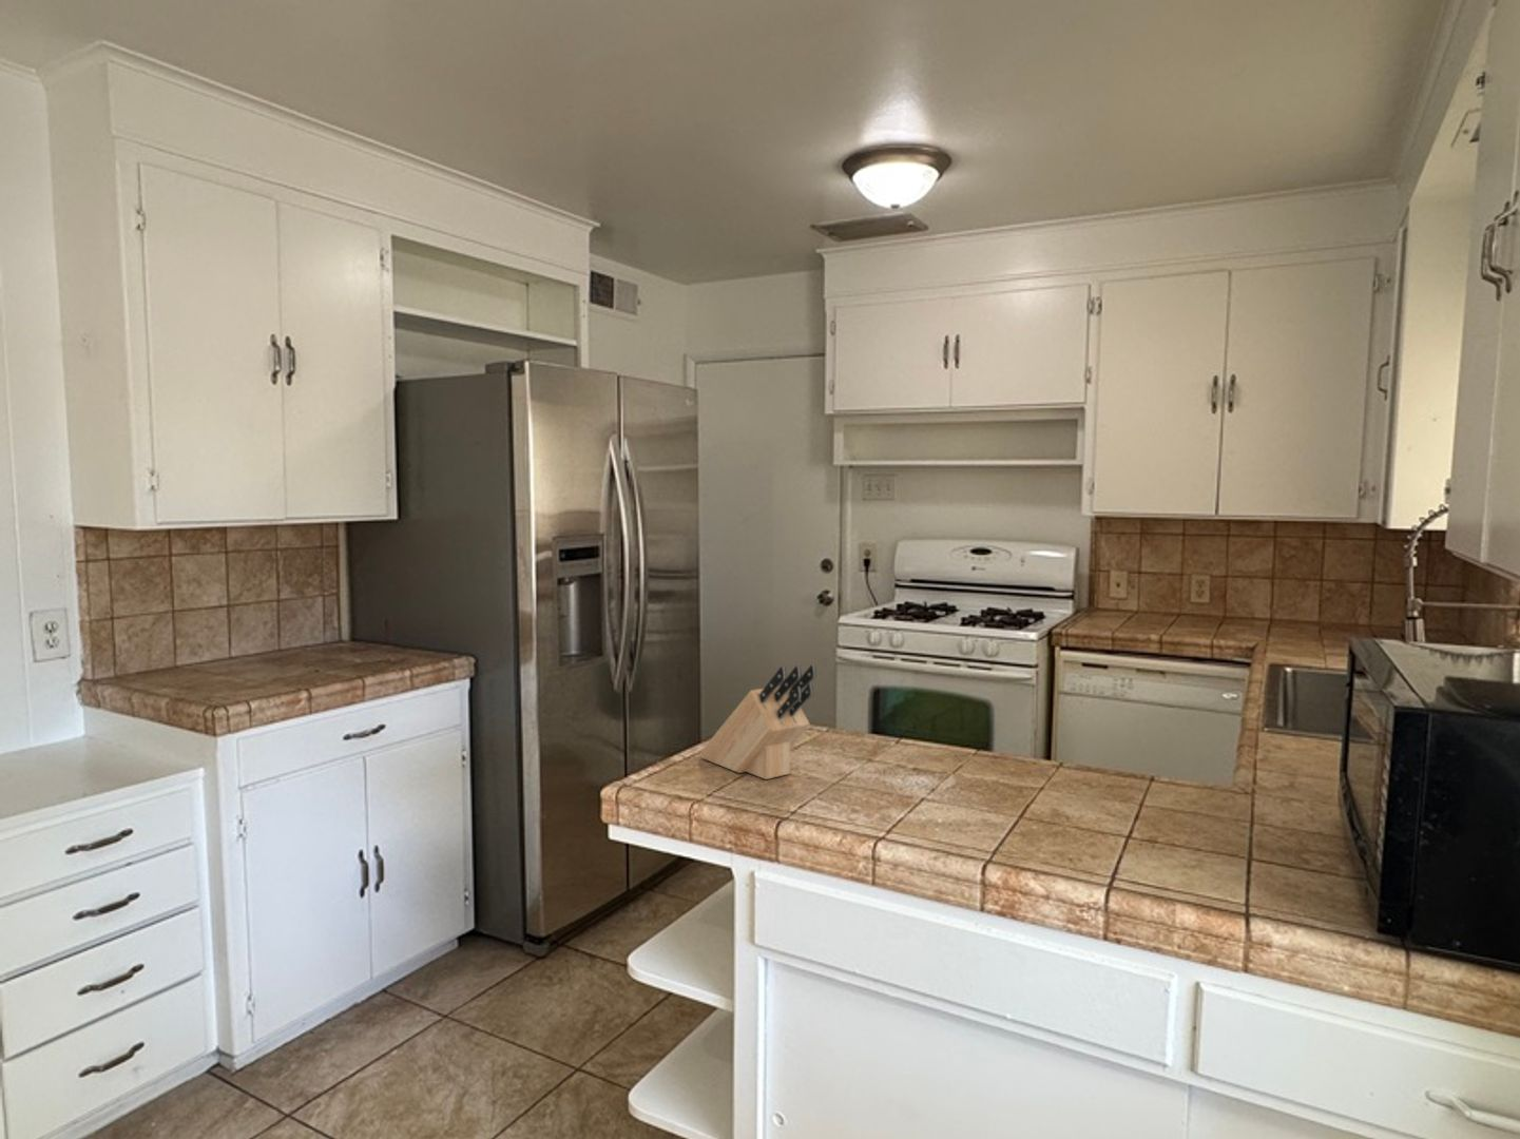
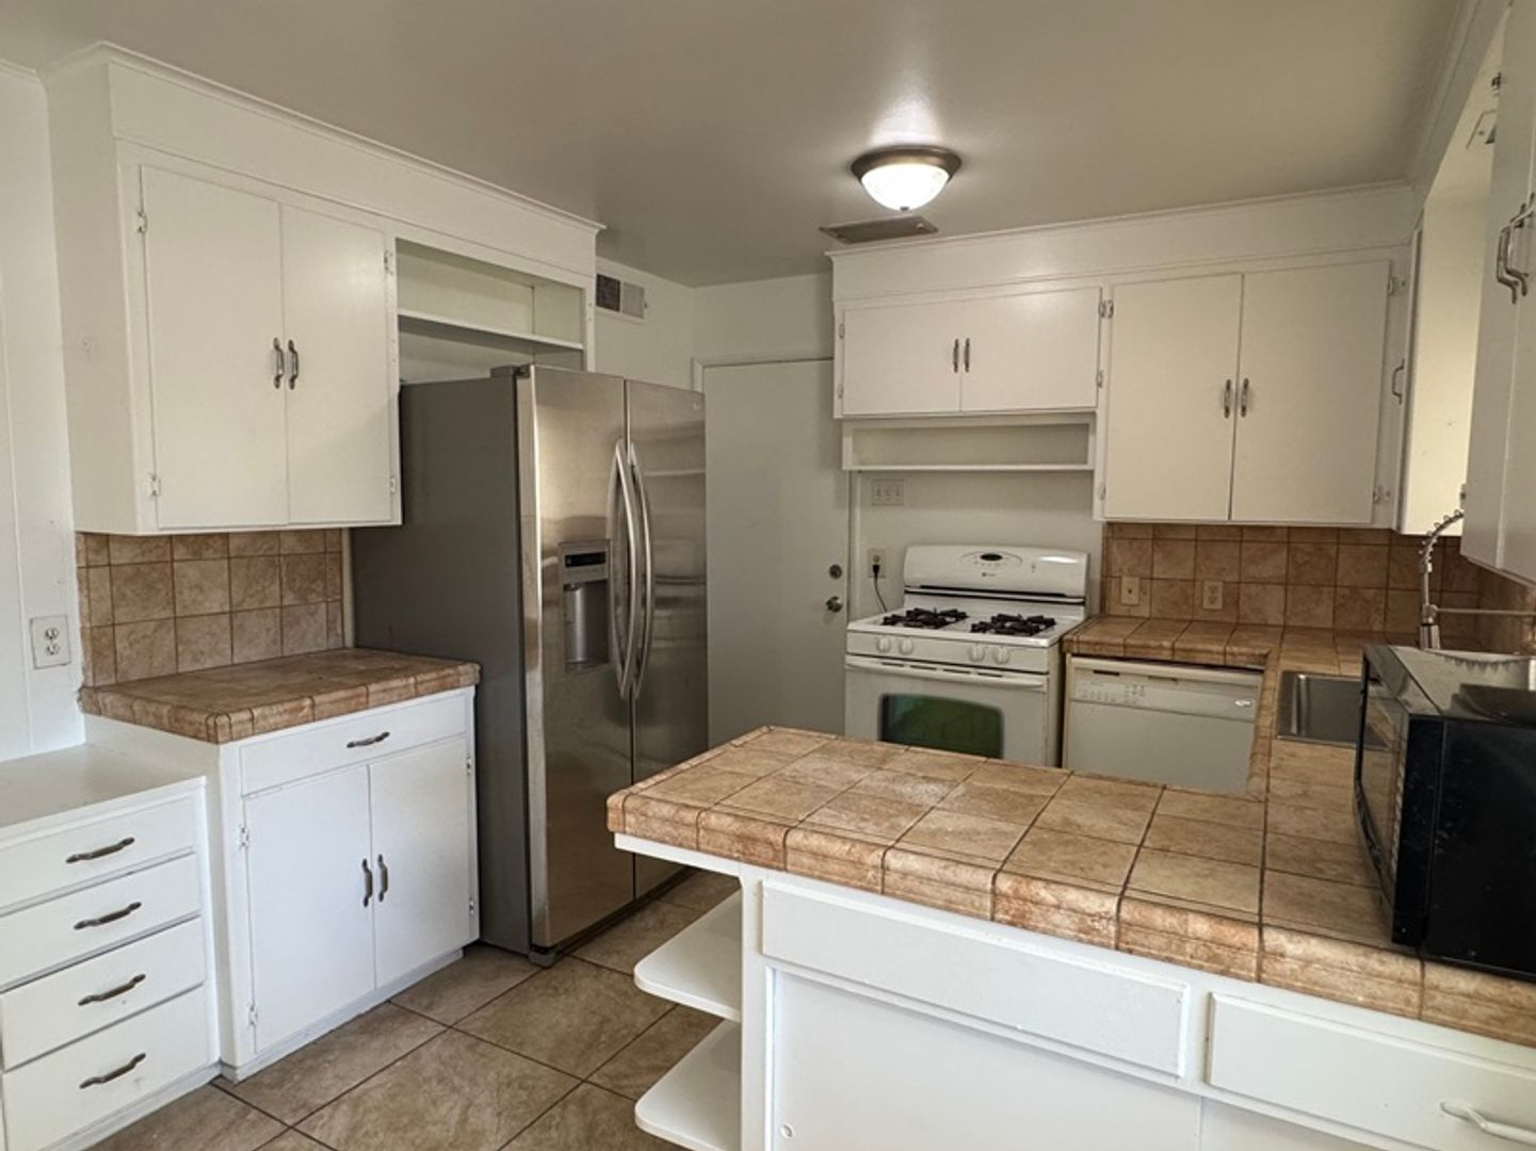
- knife block [698,663,817,780]
